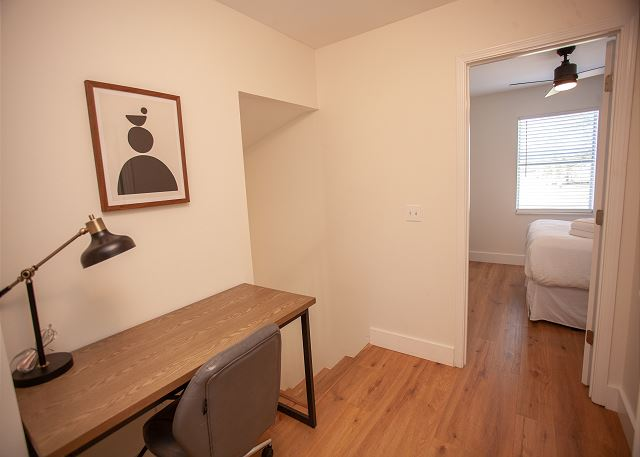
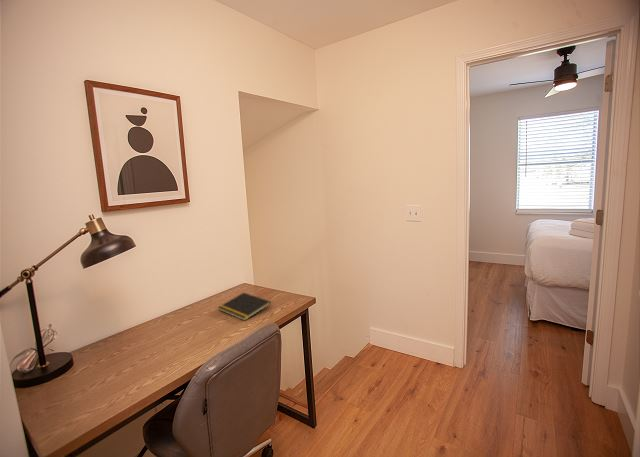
+ notepad [217,292,272,322]
